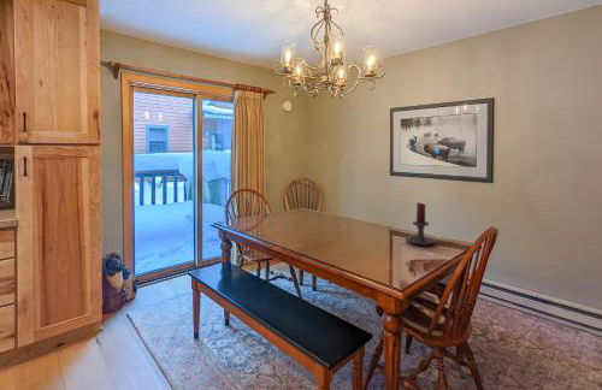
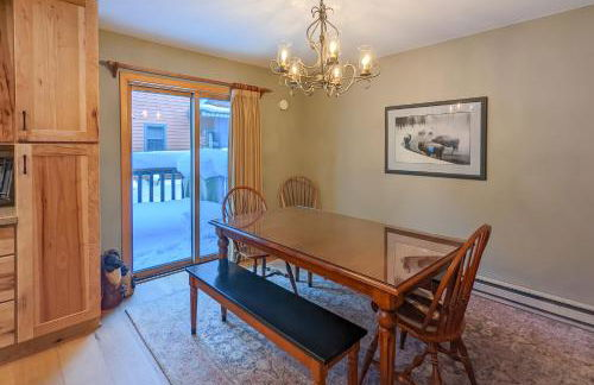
- candle holder [405,201,437,247]
